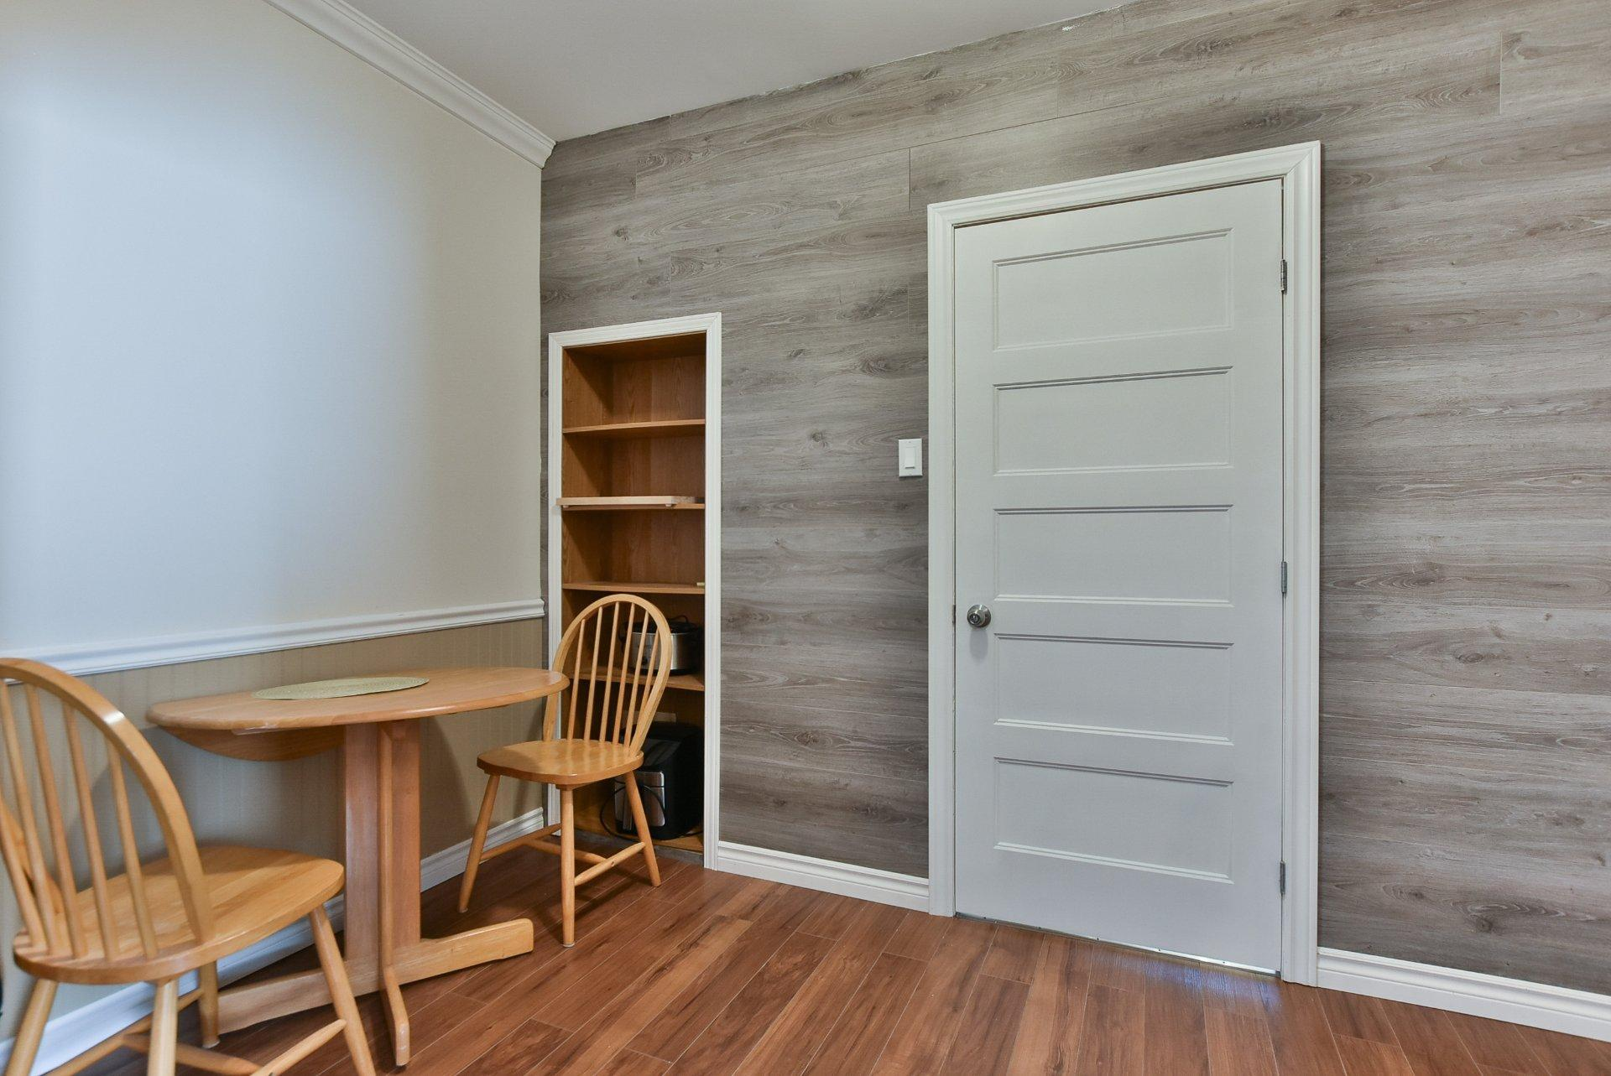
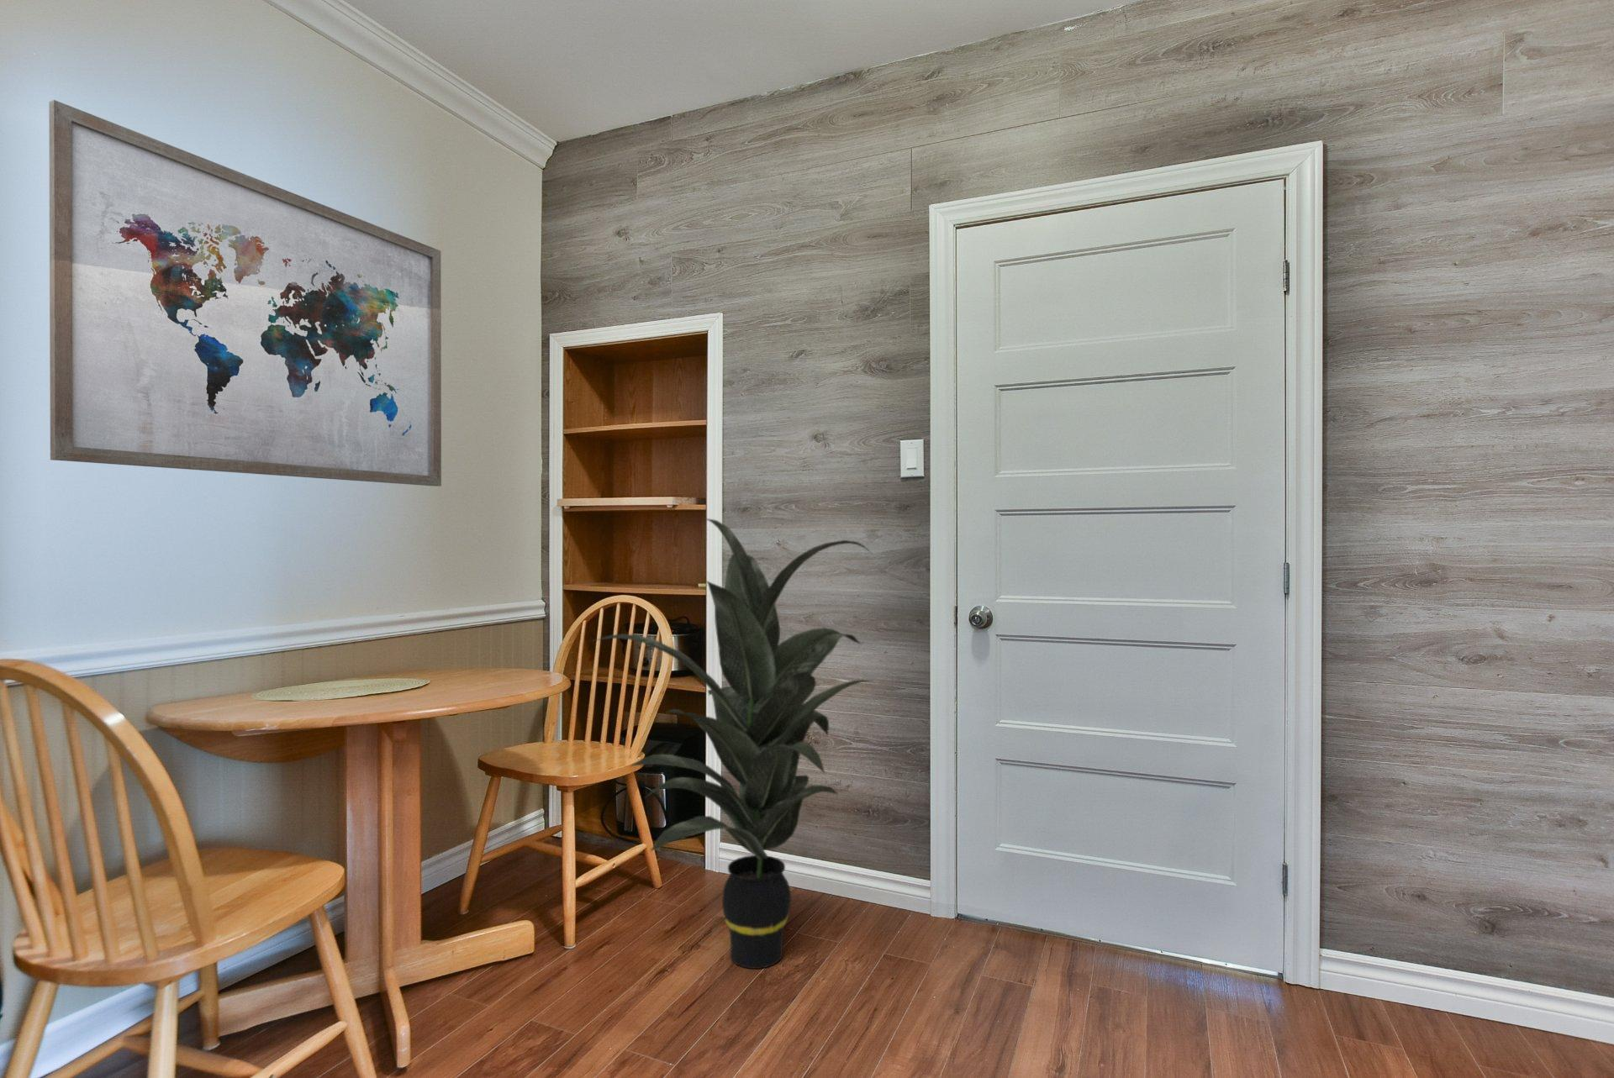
+ wall art [48,99,442,487]
+ indoor plant [592,517,876,970]
